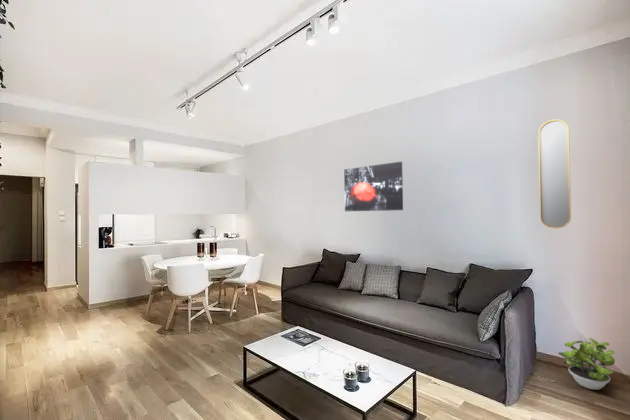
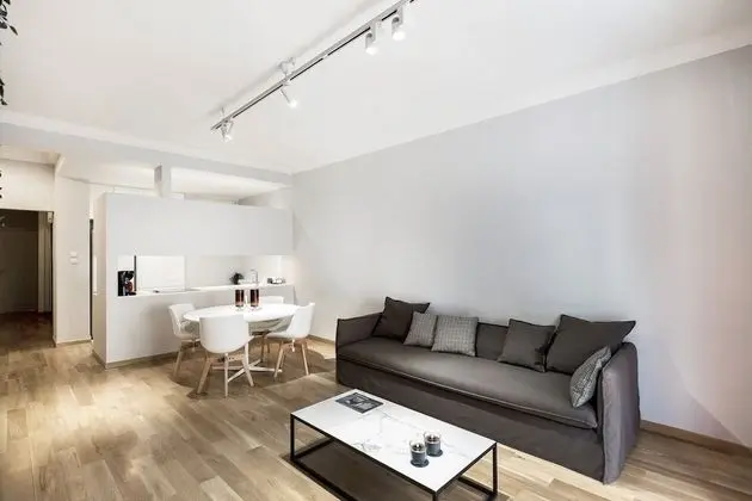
- wall art [343,161,404,212]
- potted plant [557,337,616,391]
- home mirror [537,118,572,230]
